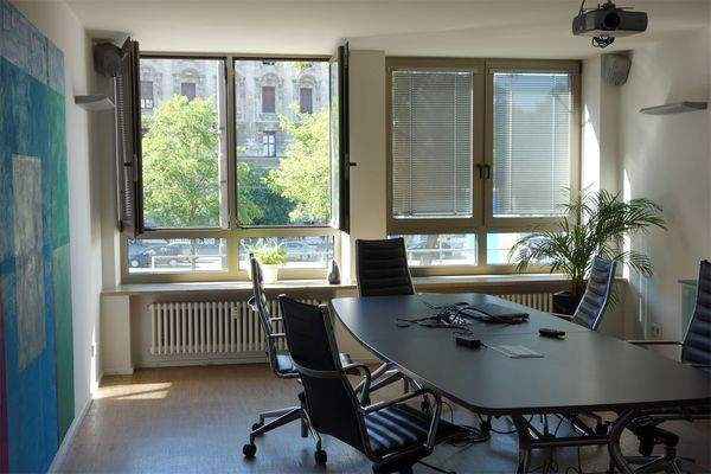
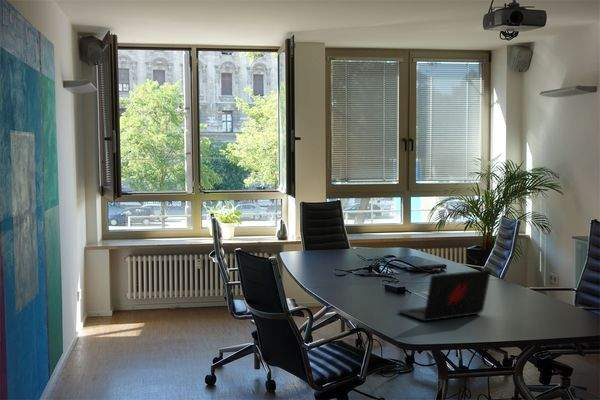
+ laptop [397,268,492,322]
